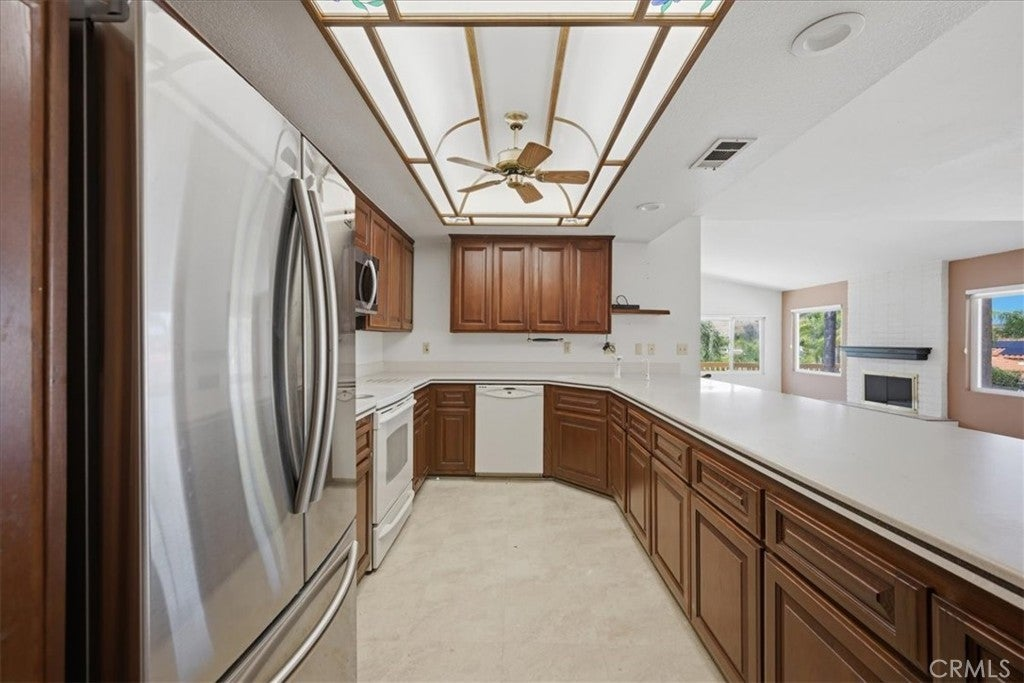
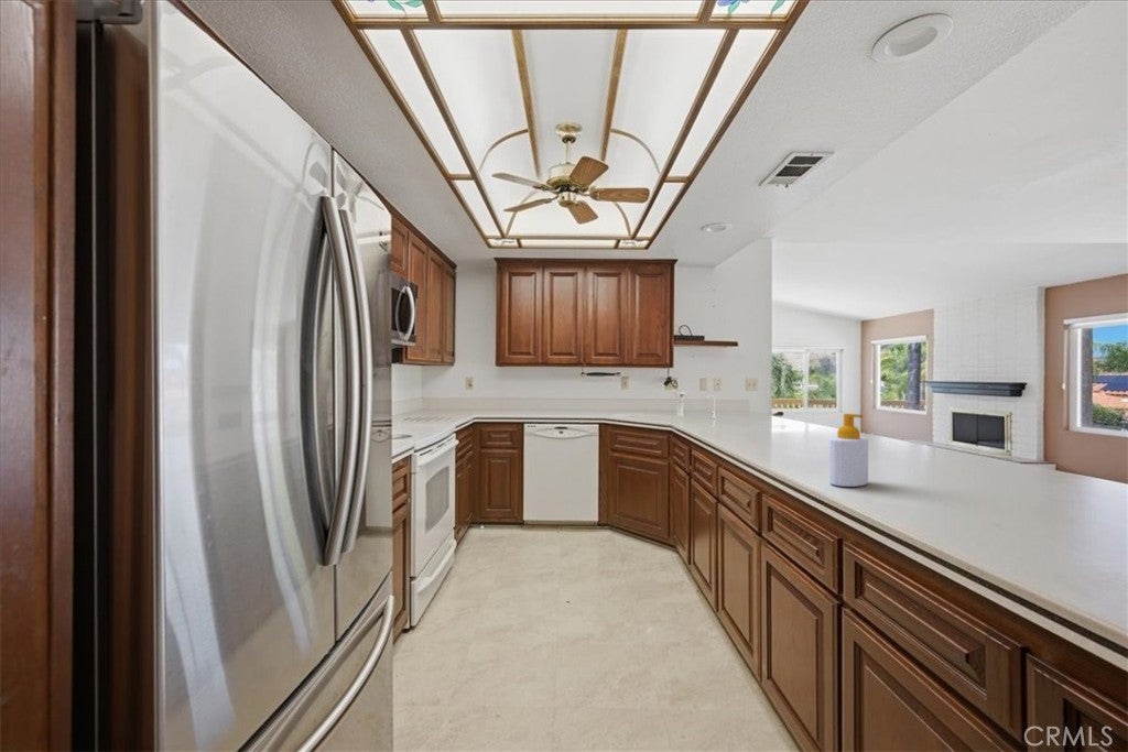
+ soap bottle [828,413,869,488]
